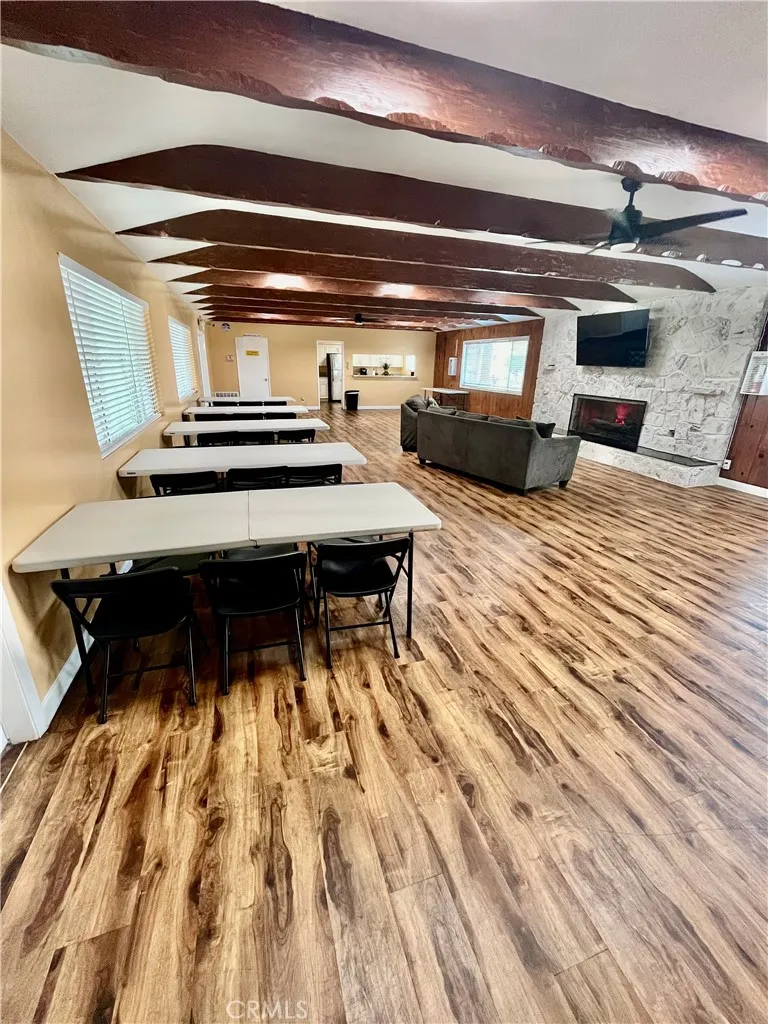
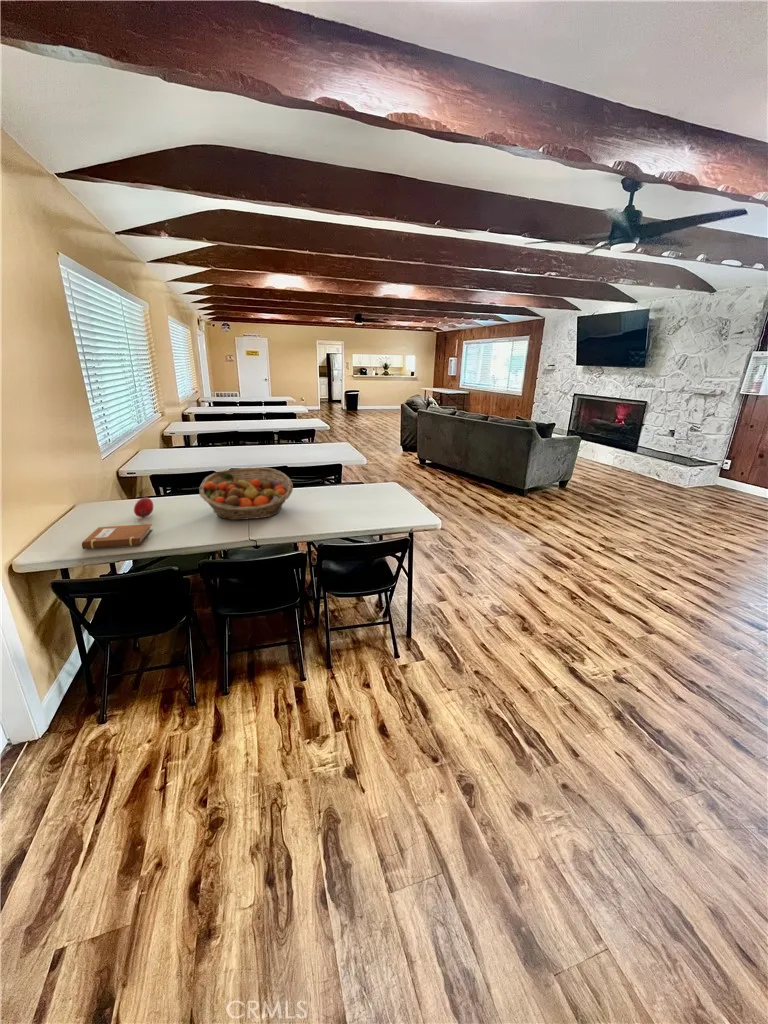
+ notebook [81,523,153,550]
+ fruit [133,496,154,518]
+ fruit basket [198,467,294,521]
